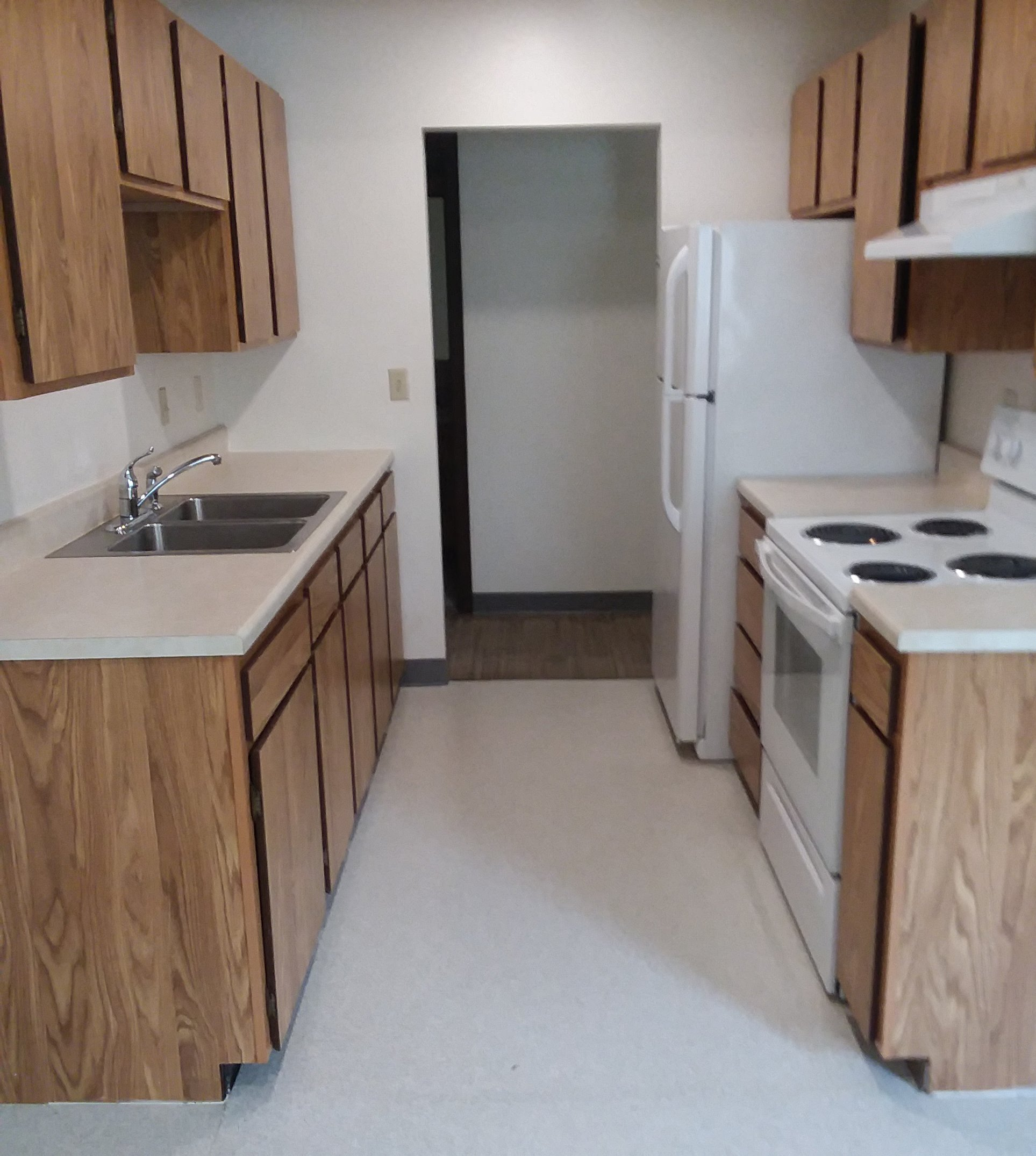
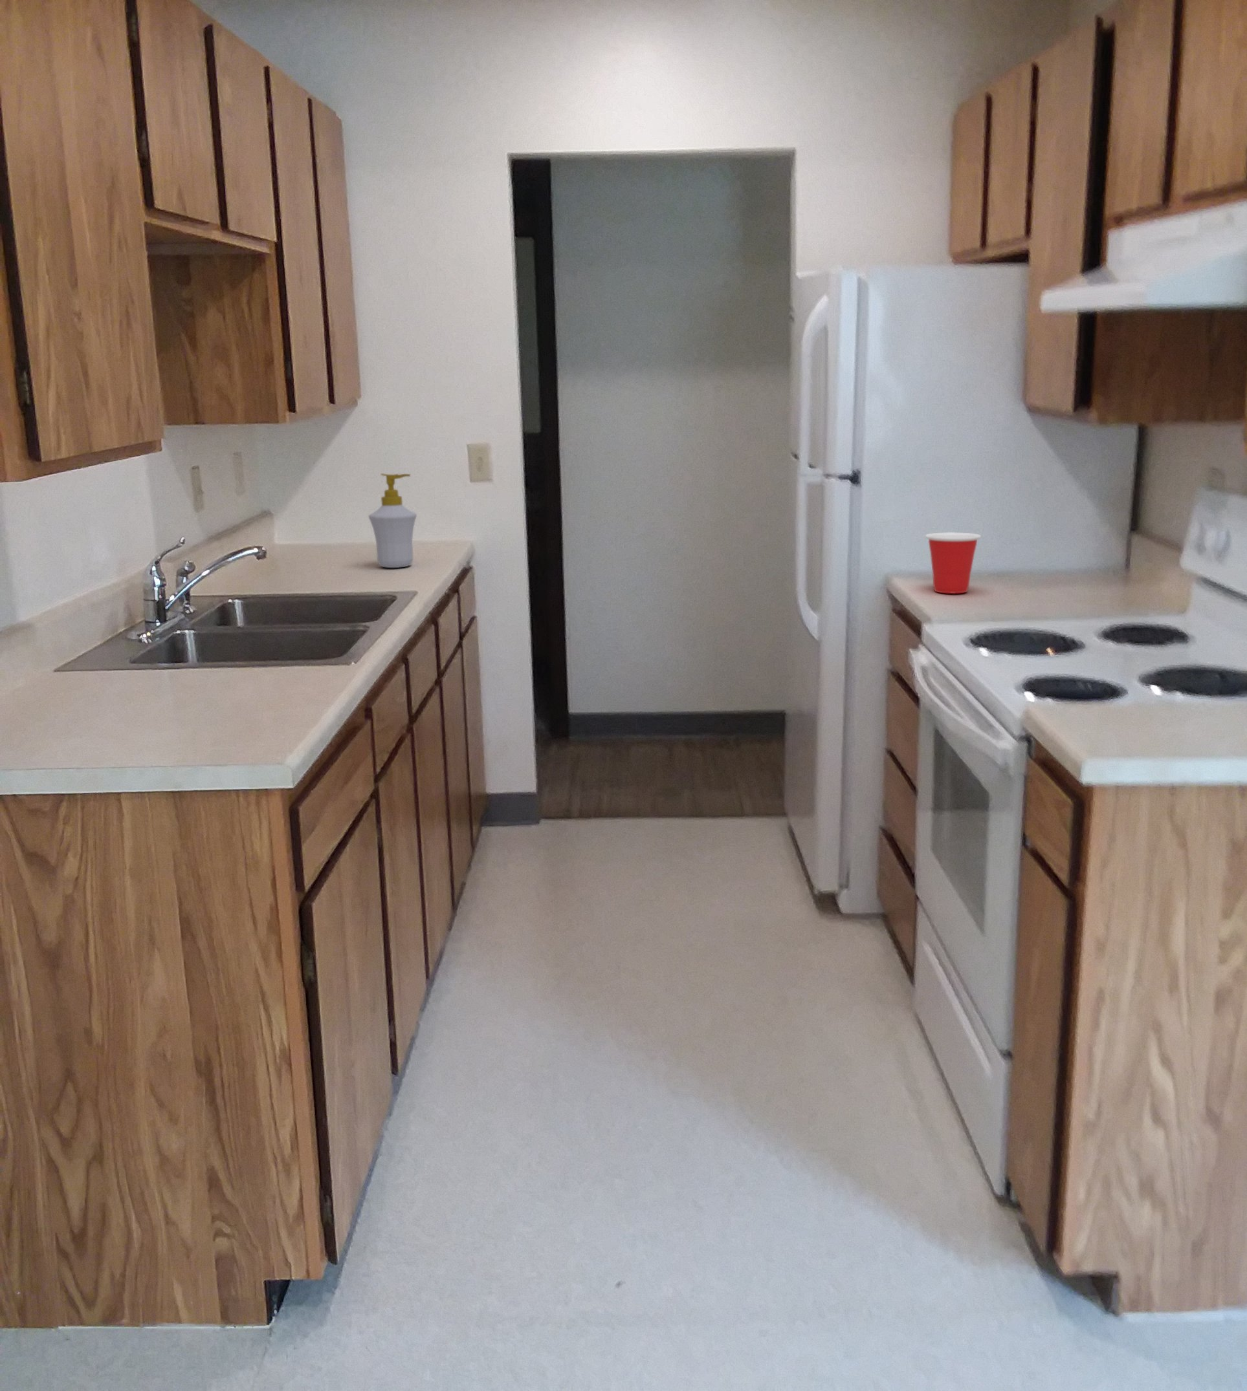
+ cup [924,532,982,594]
+ soap bottle [368,473,418,568]
